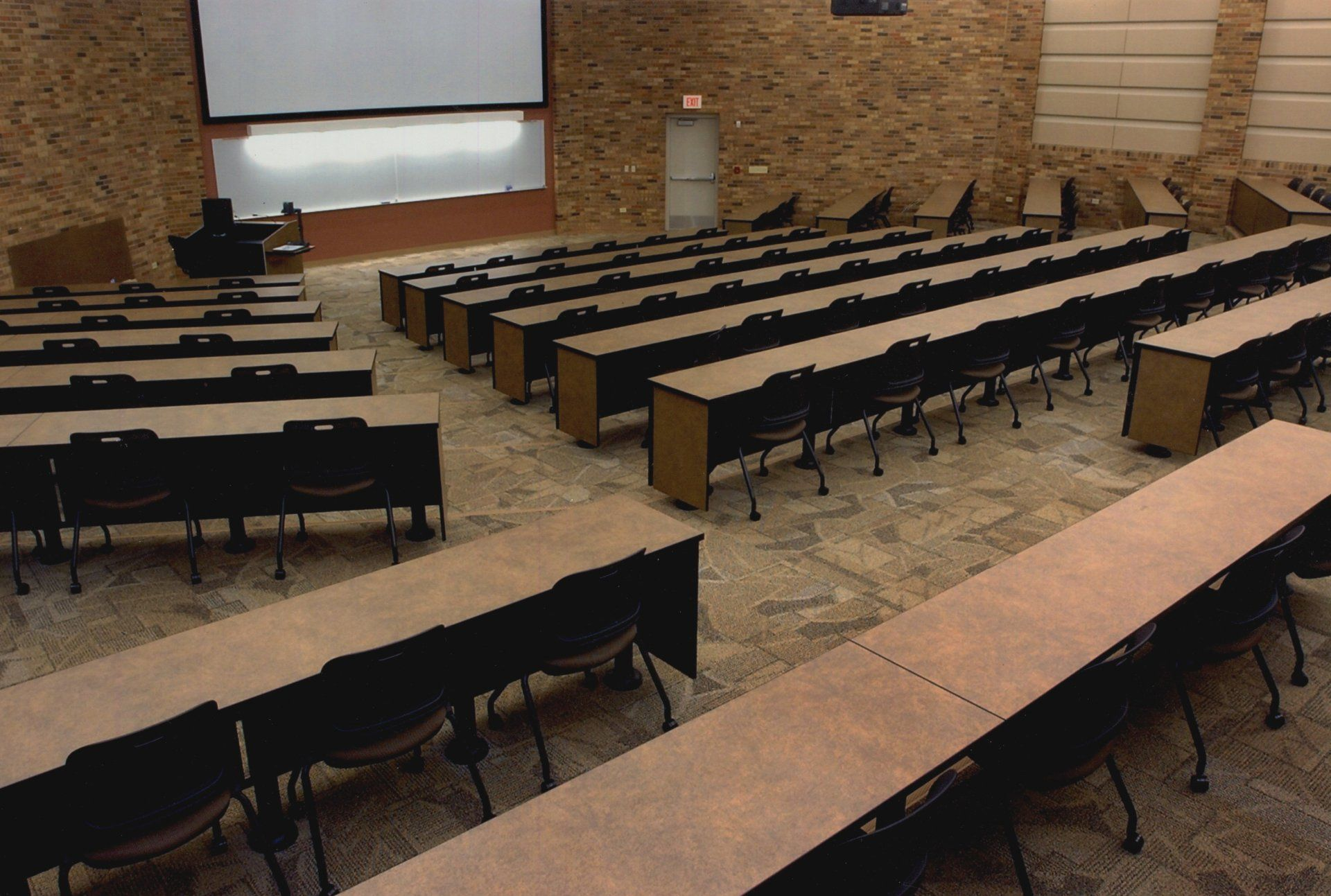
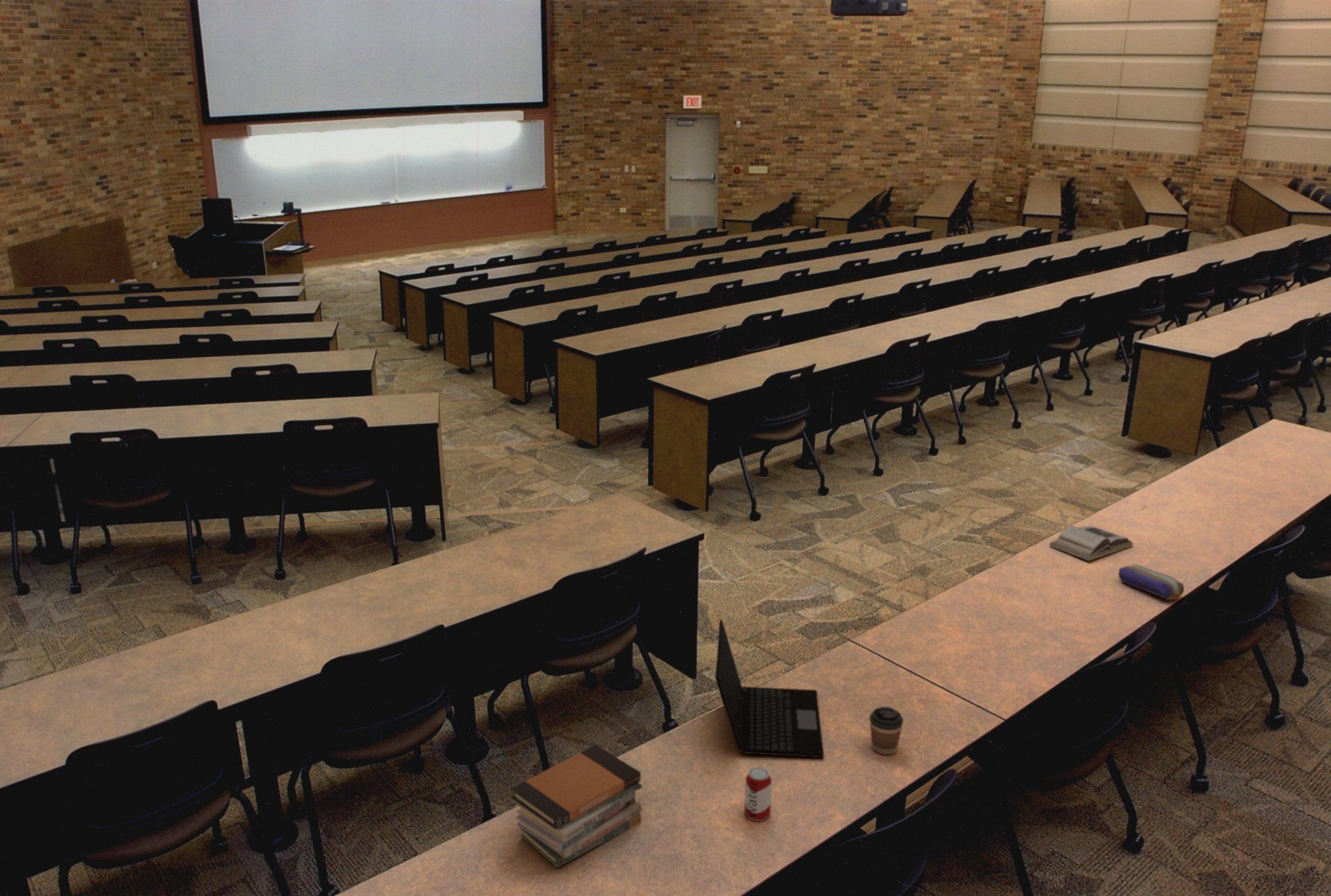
+ beverage can [744,766,772,822]
+ book [1049,525,1133,562]
+ book stack [510,744,643,868]
+ pencil case [1117,564,1185,601]
+ laptop [715,619,825,758]
+ coffee cup [869,706,904,755]
